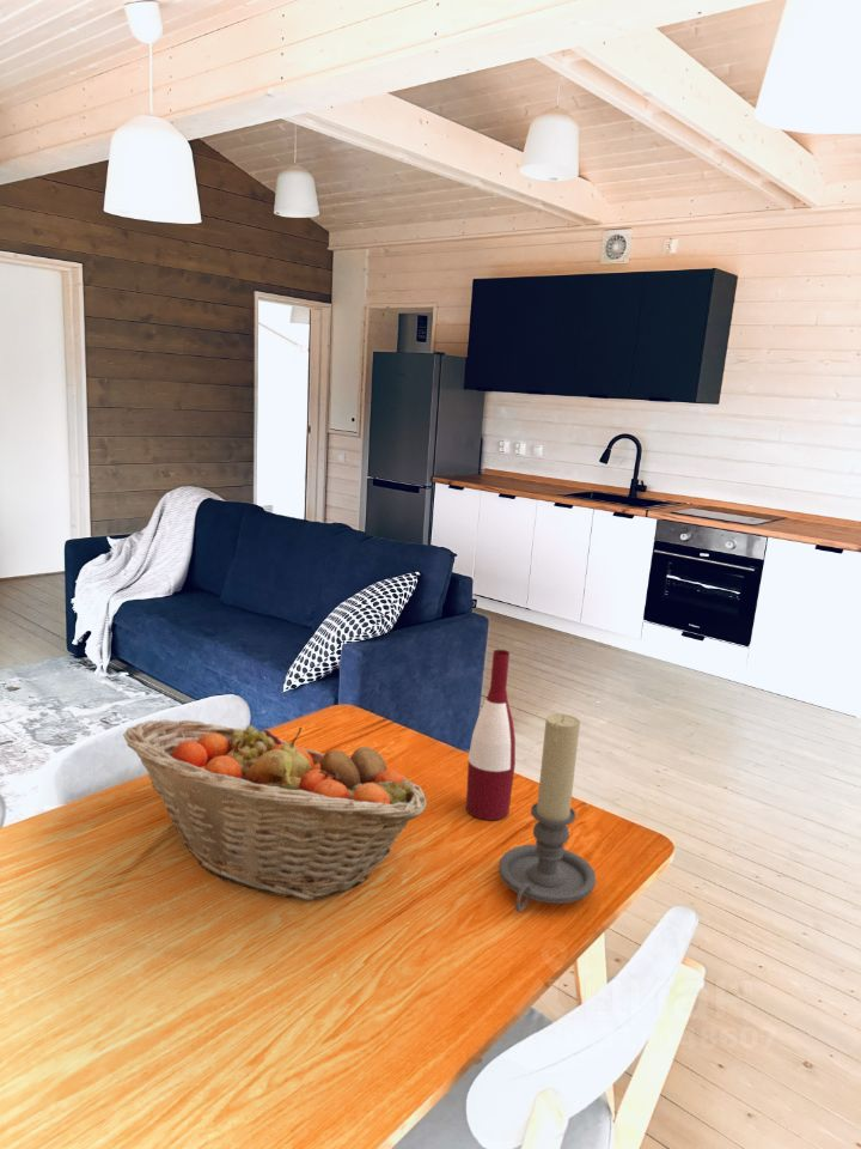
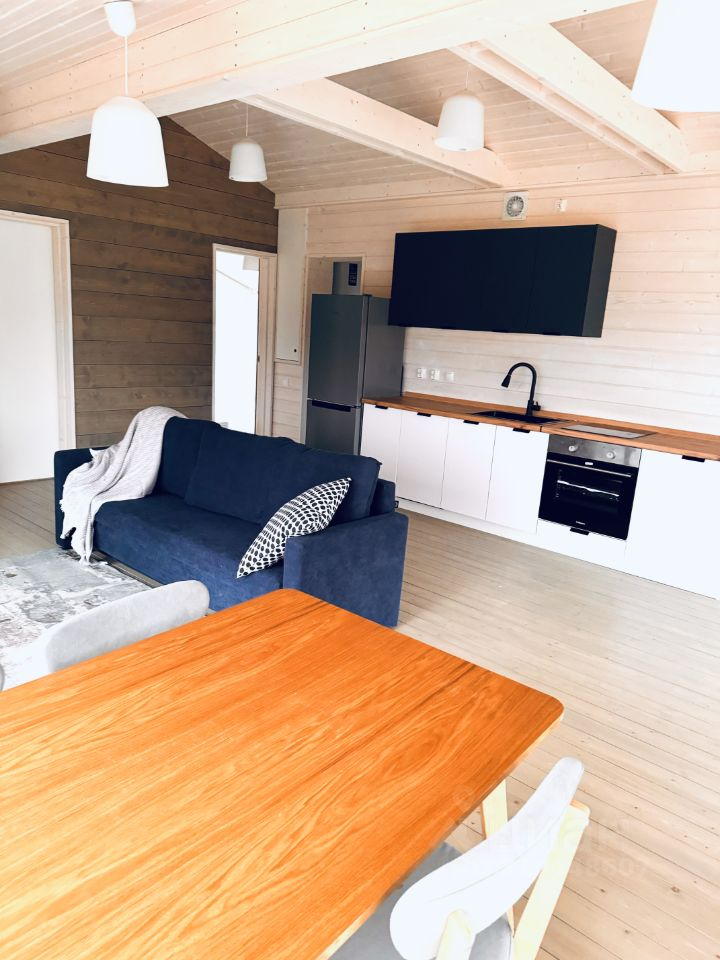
- fruit basket [122,718,428,901]
- candle holder [497,712,597,913]
- alcohol [465,649,517,821]
